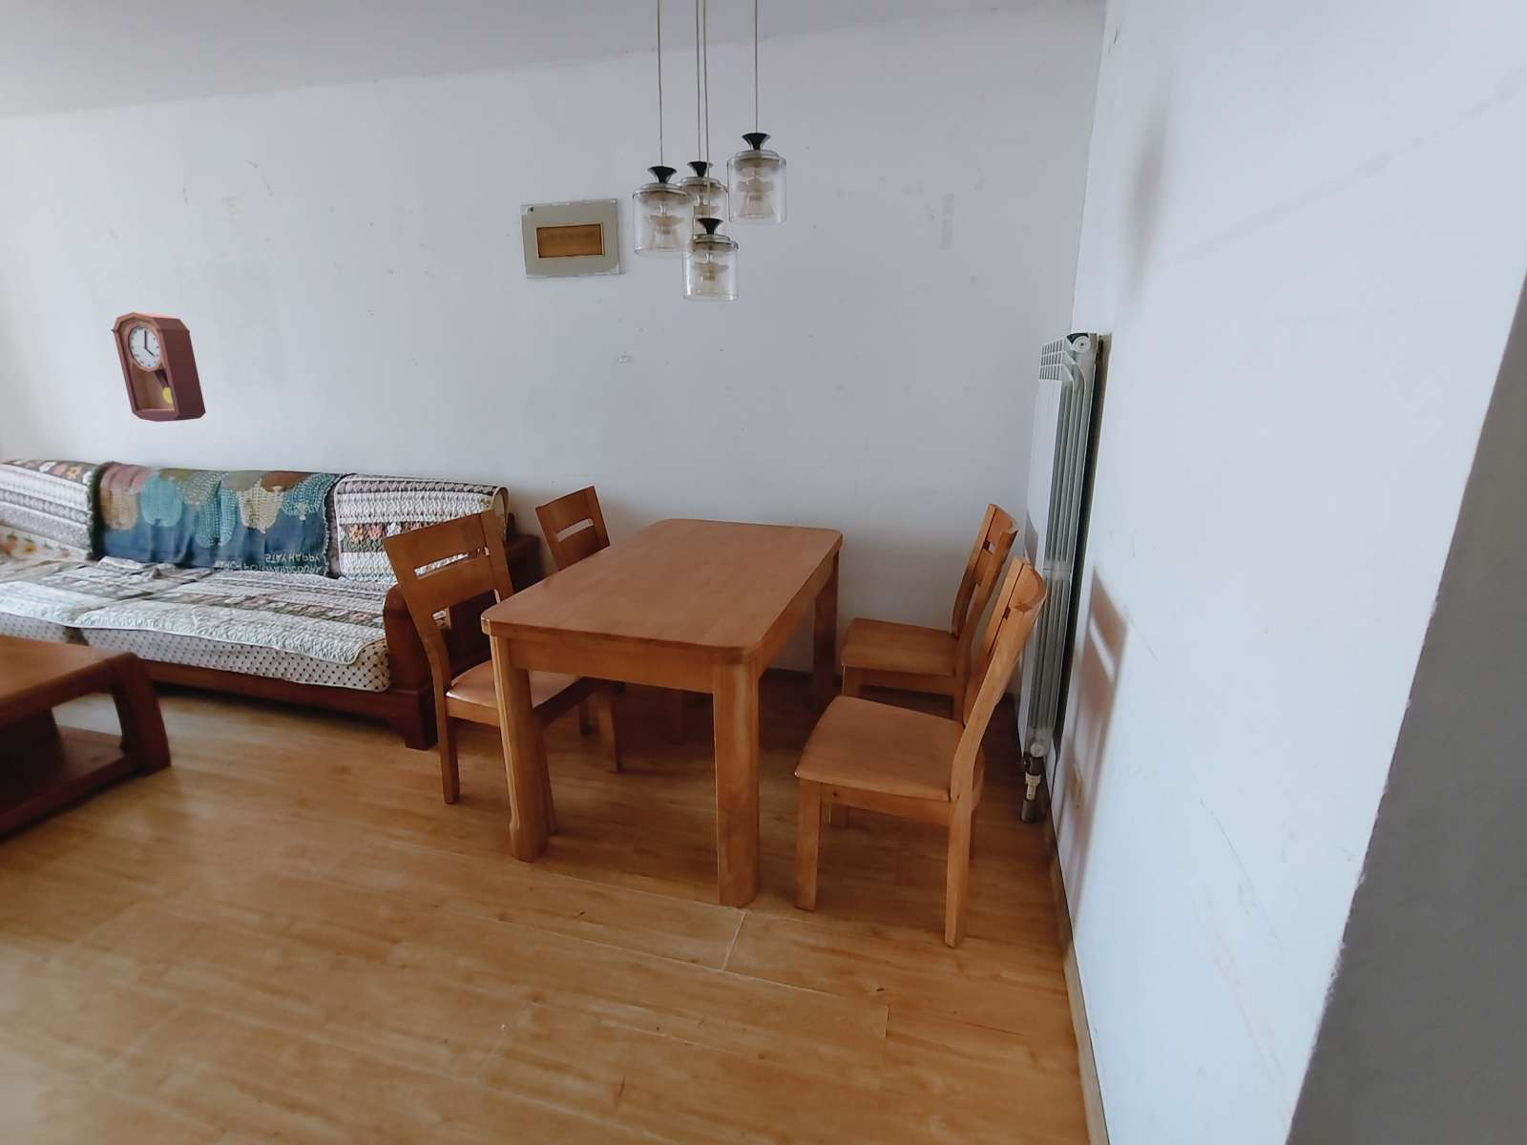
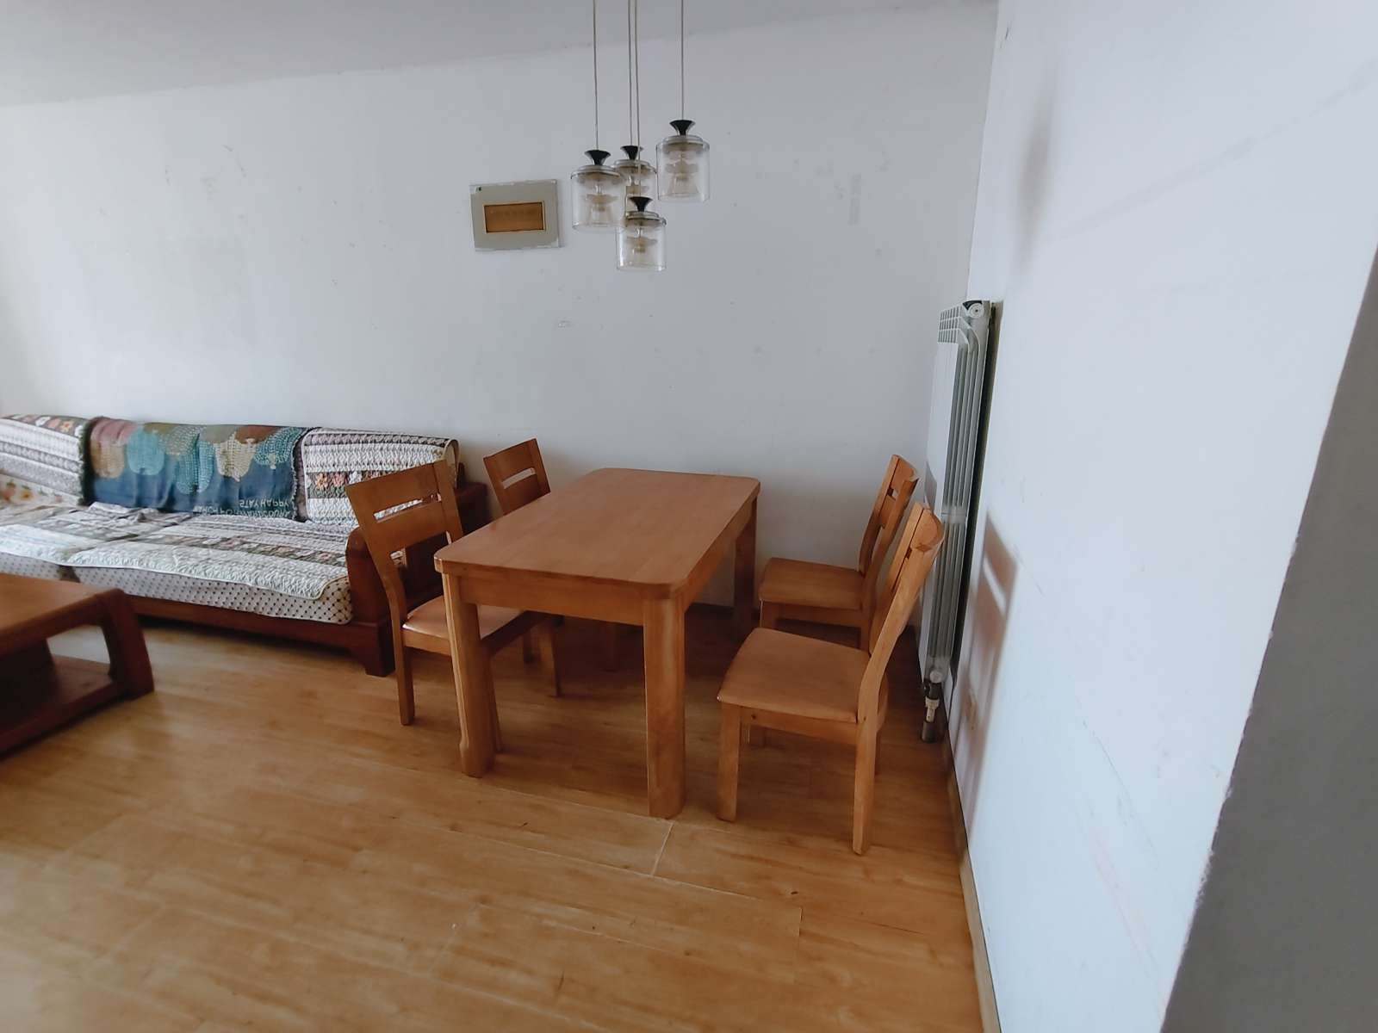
- pendulum clock [109,312,207,422]
